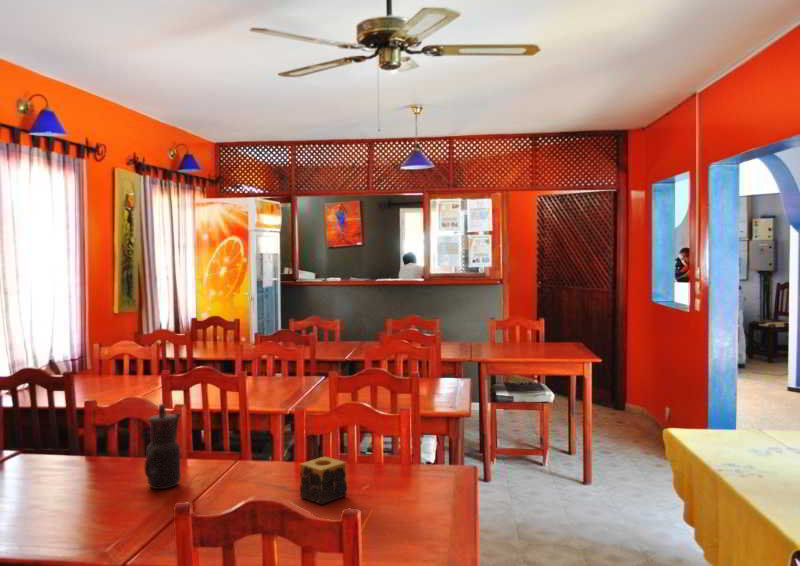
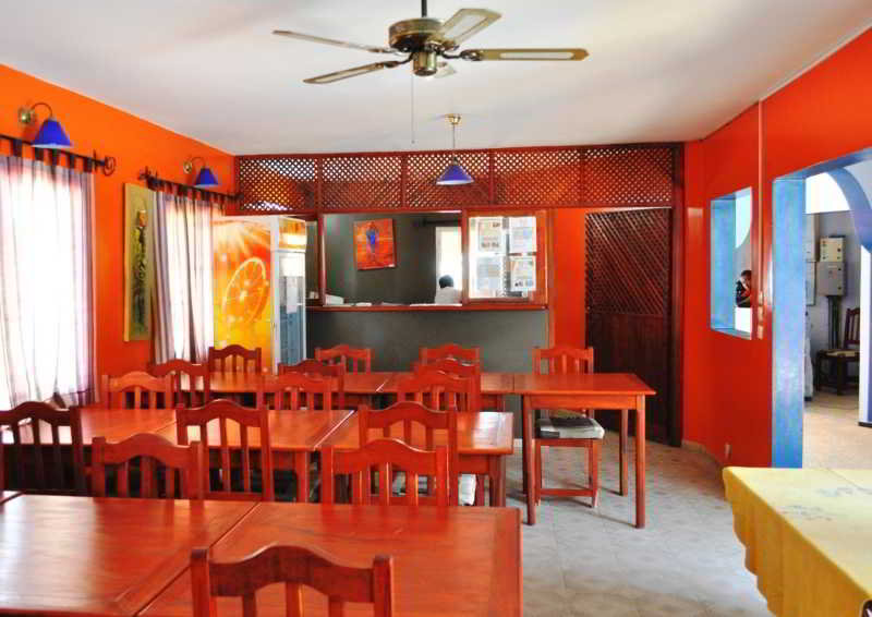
- candle [299,456,348,506]
- teapot [143,403,182,490]
